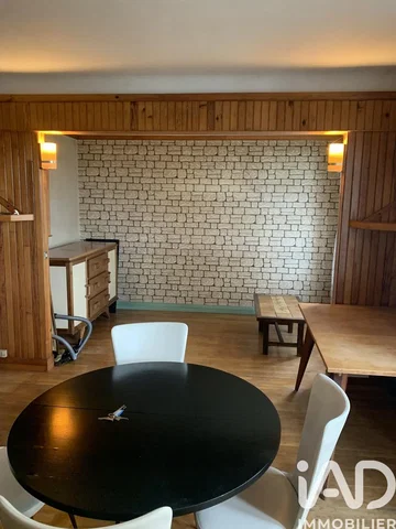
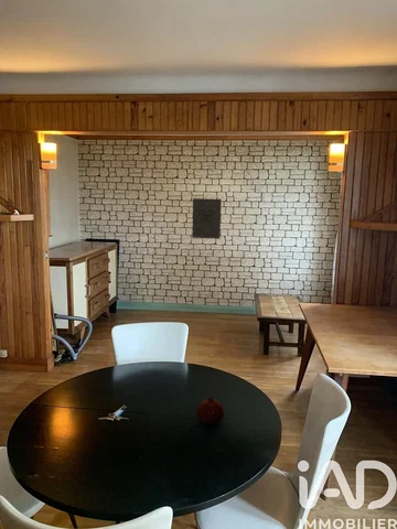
+ wall art [191,197,223,240]
+ fruit [195,397,225,427]
